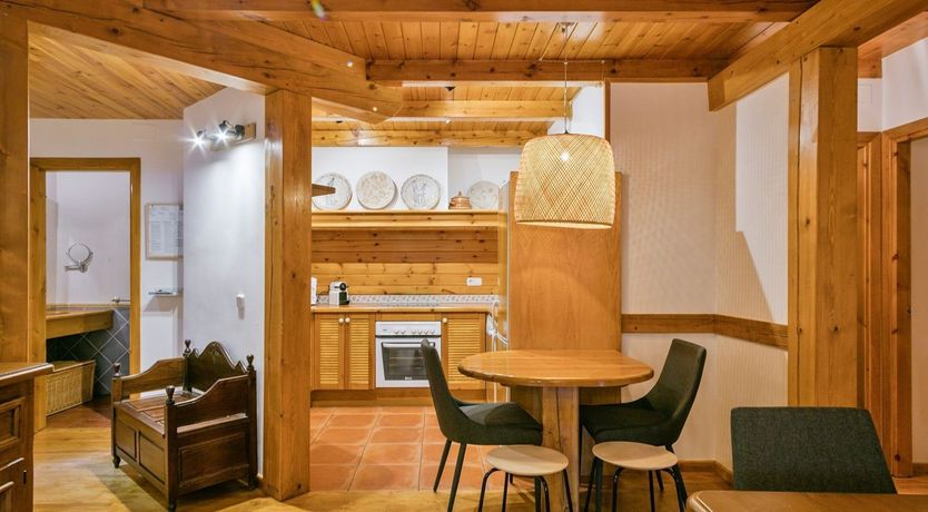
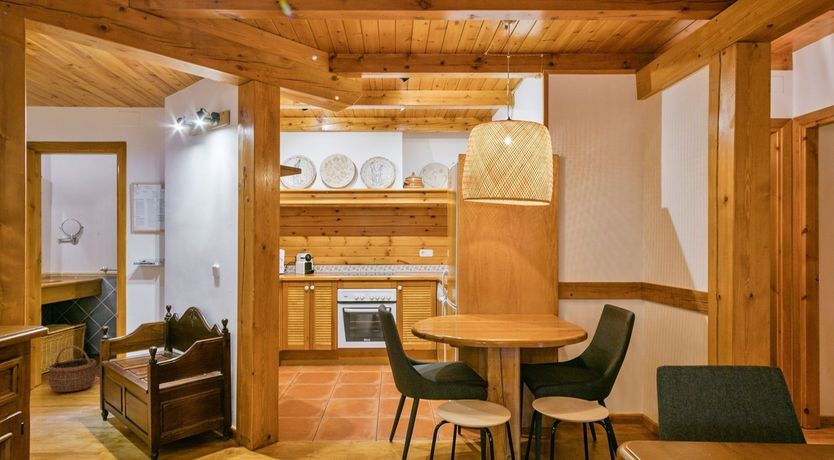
+ wicker basket [47,345,98,393]
